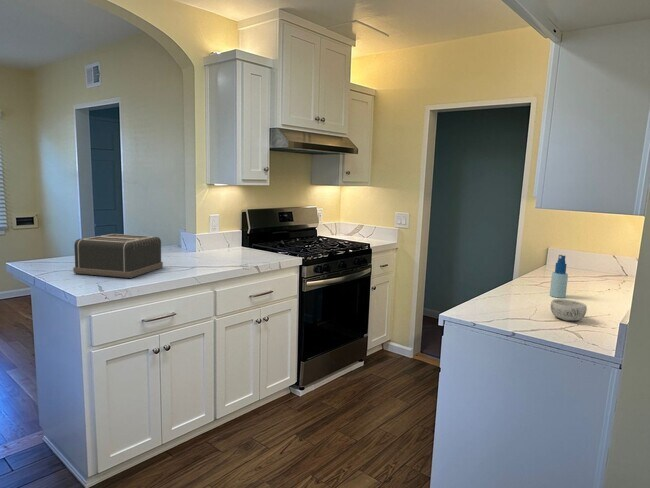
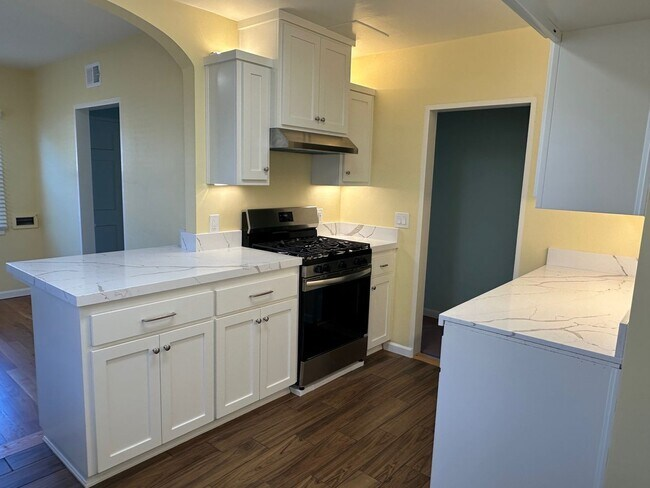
- decorative bowl [550,298,588,322]
- toaster [72,233,164,279]
- spray bottle [549,254,569,299]
